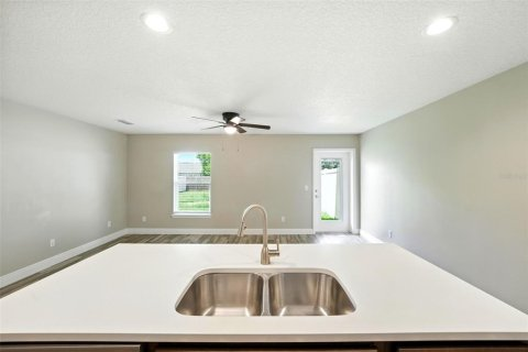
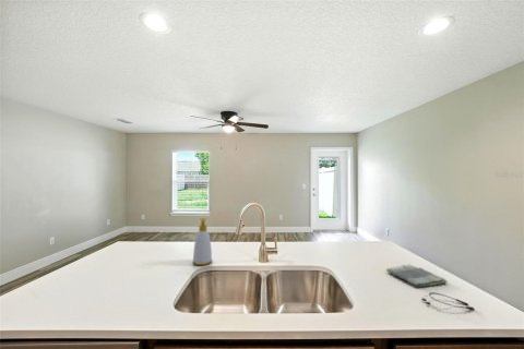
+ soap bottle [192,217,213,266]
+ earbuds [421,291,475,311]
+ dish towel [385,263,448,288]
